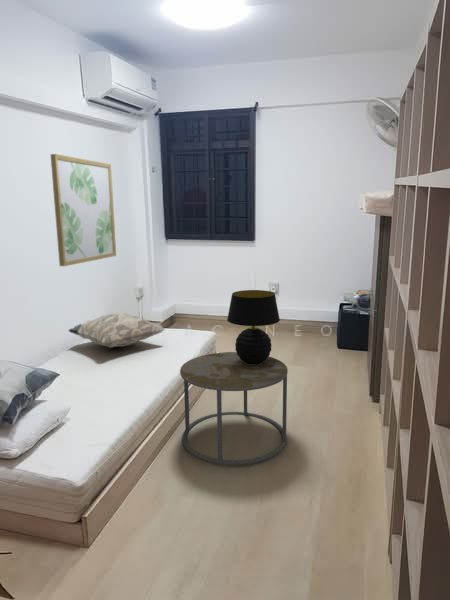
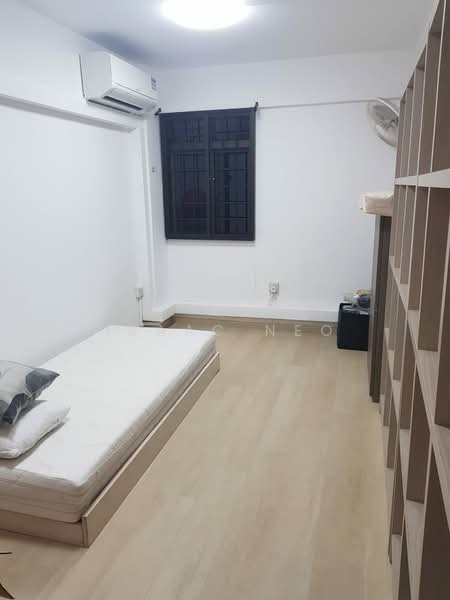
- side table [179,351,289,466]
- wall art [49,153,117,267]
- decorative pillow [67,312,165,349]
- table lamp [226,289,281,364]
